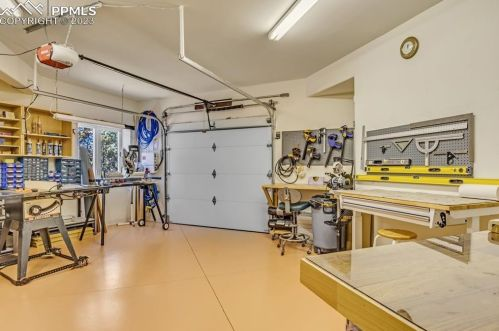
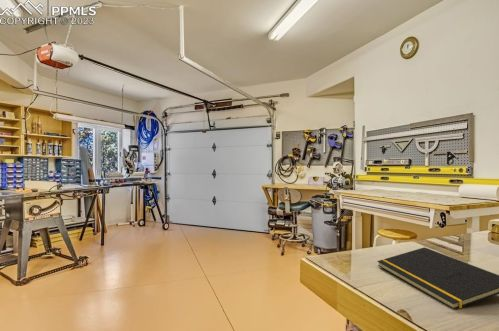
+ notepad [376,246,499,311]
